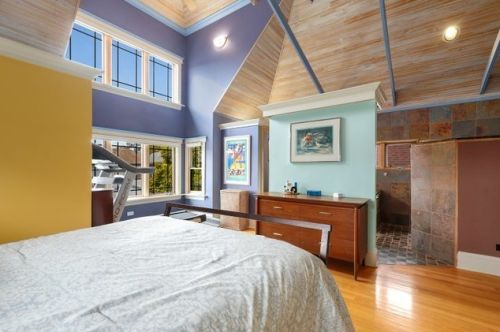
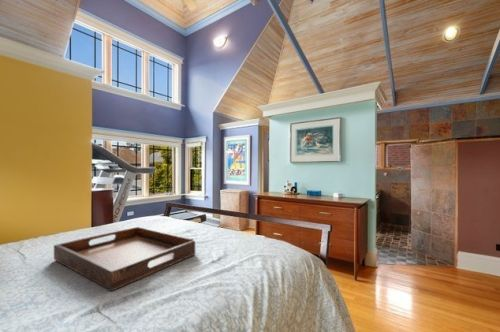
+ serving tray [53,225,196,292]
